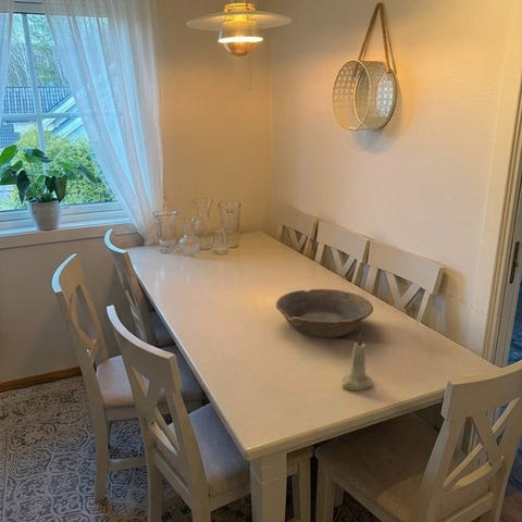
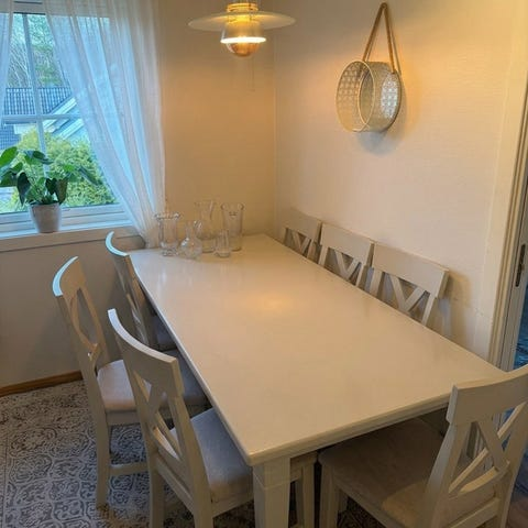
- candle [340,333,374,390]
- bowl [275,288,374,339]
